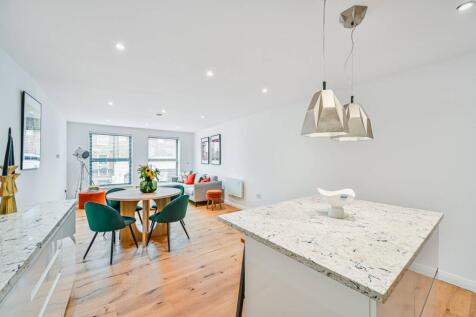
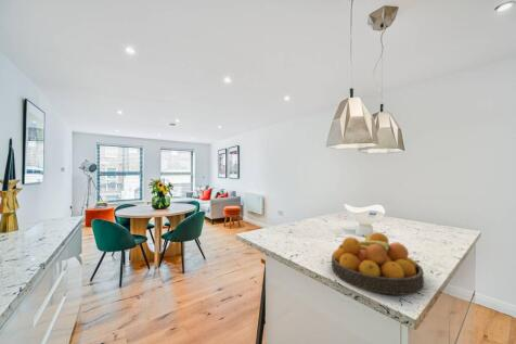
+ fruit bowl [331,232,425,296]
